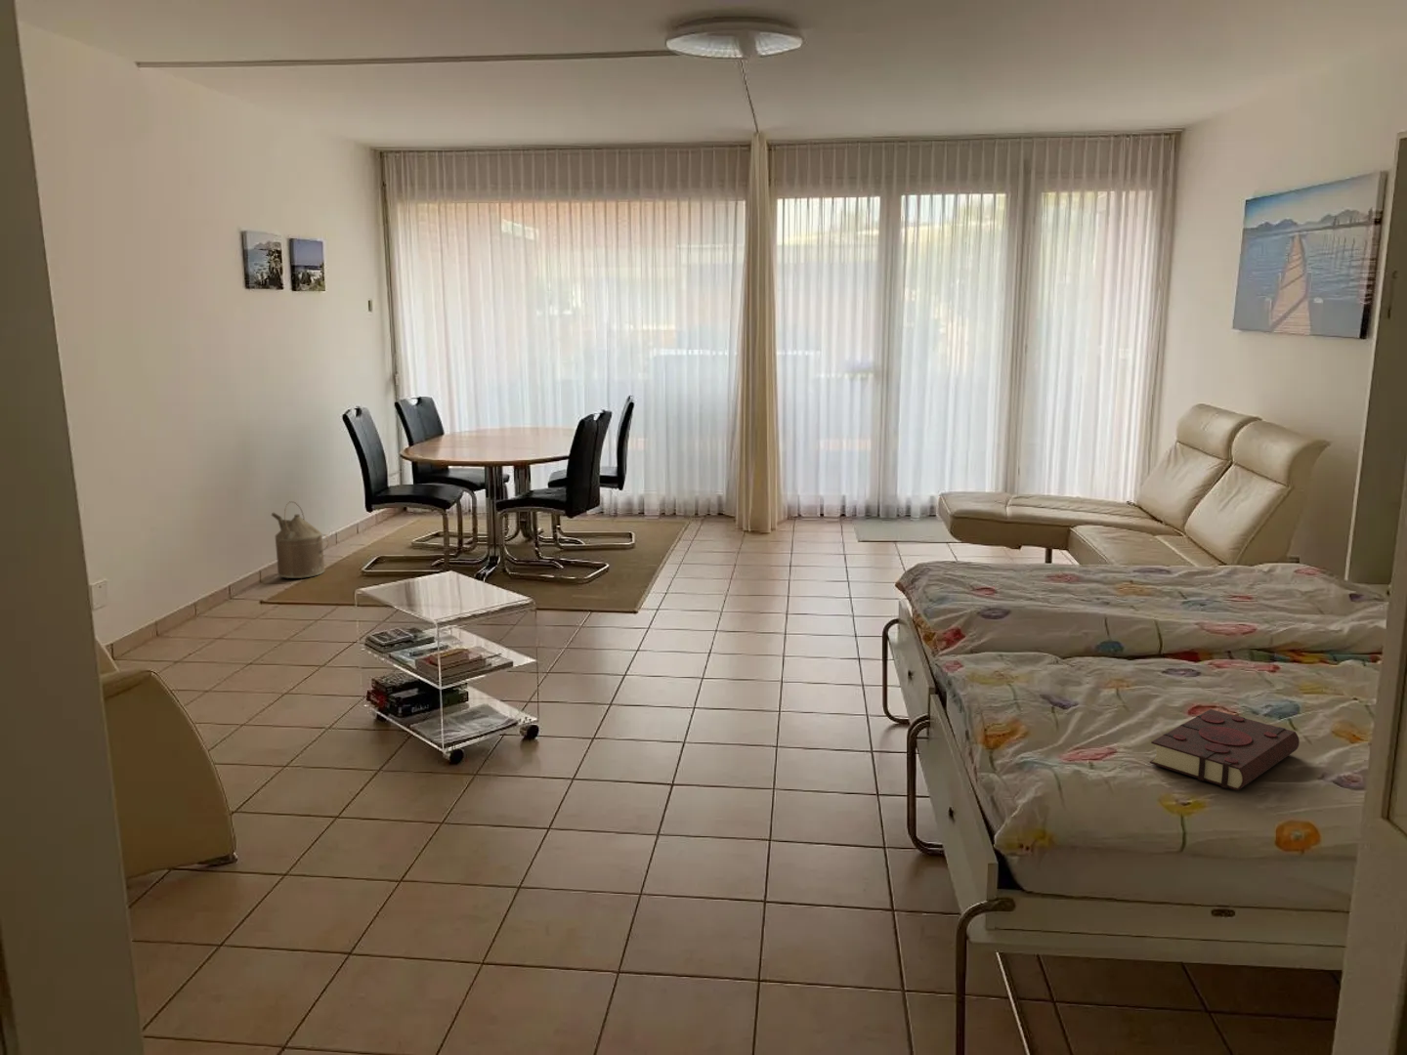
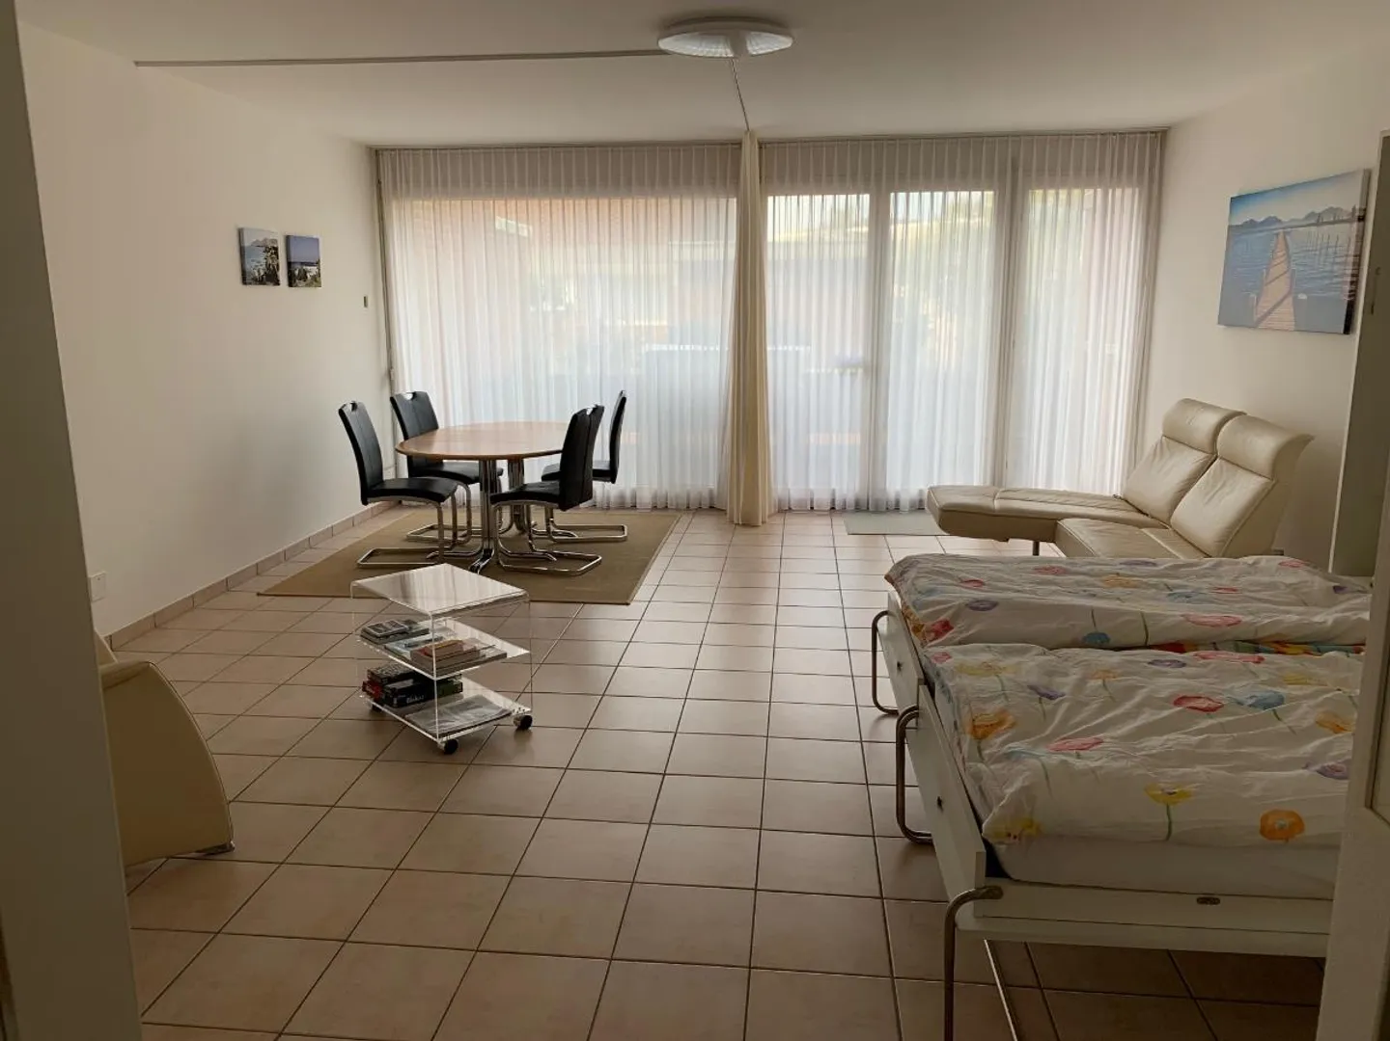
- book [1149,708,1301,791]
- watering can [270,500,330,580]
